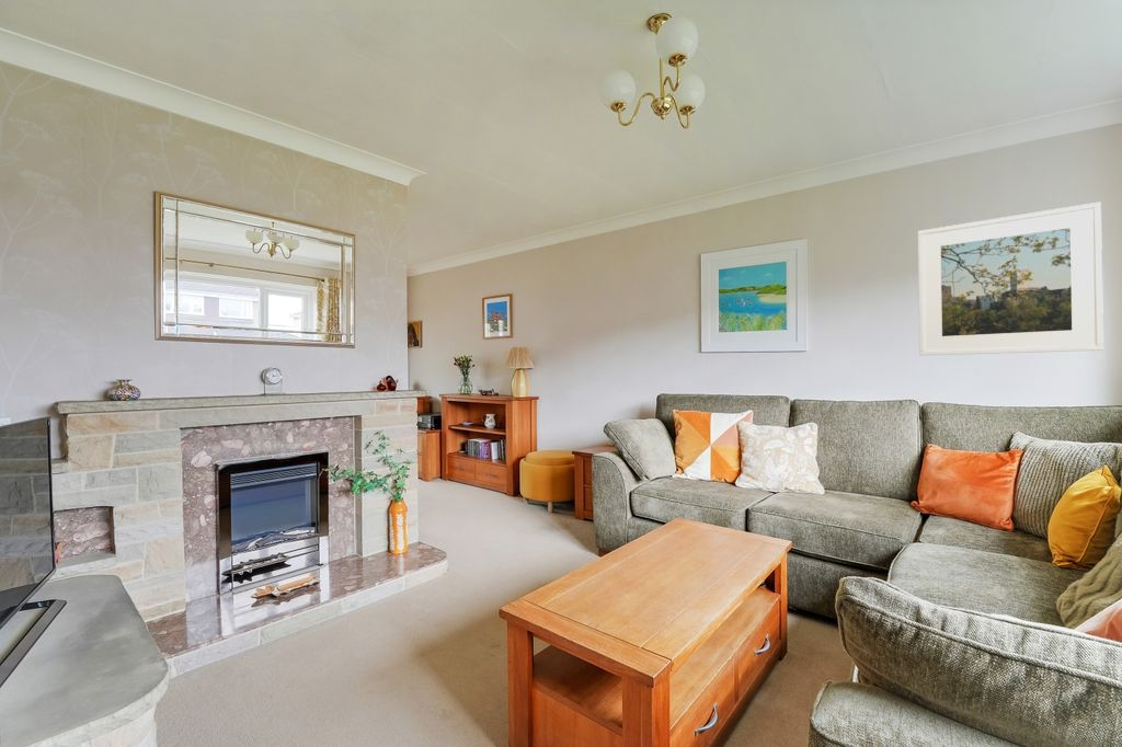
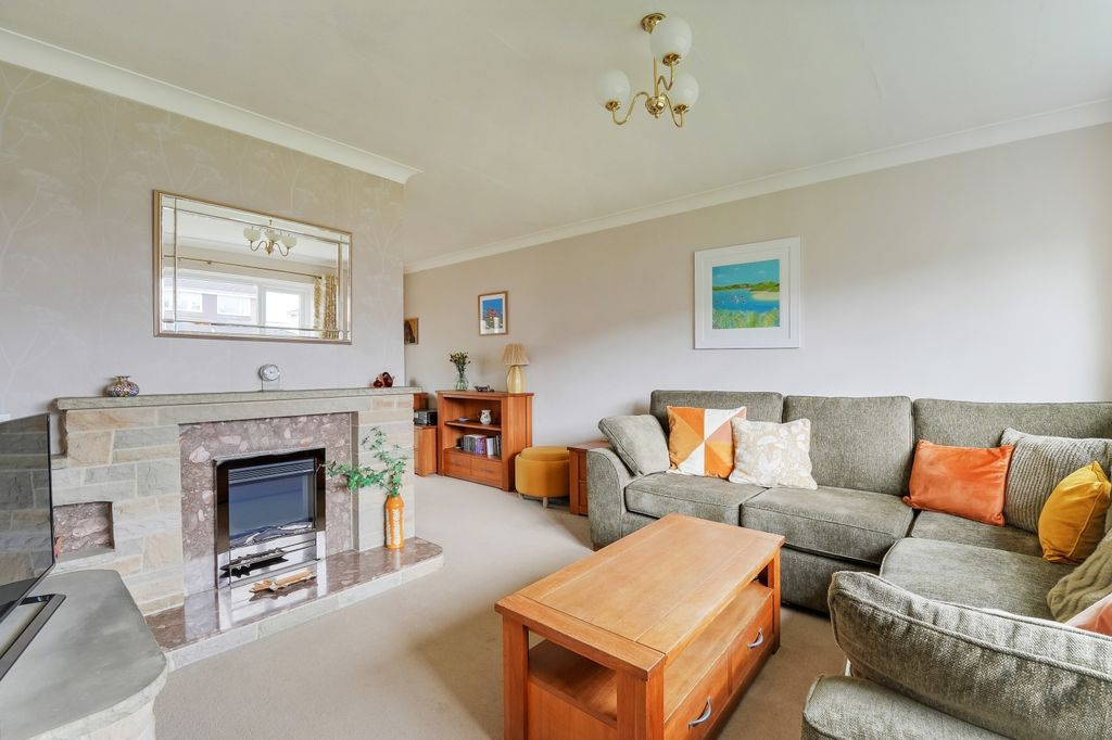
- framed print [917,200,1104,357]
